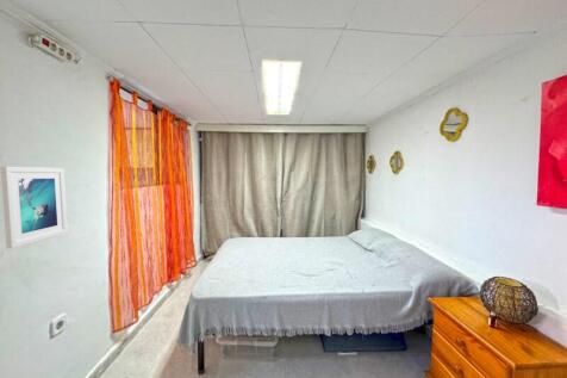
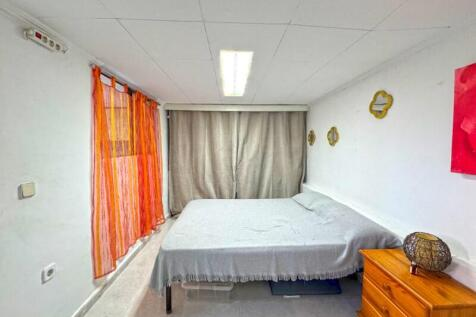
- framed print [0,166,69,249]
